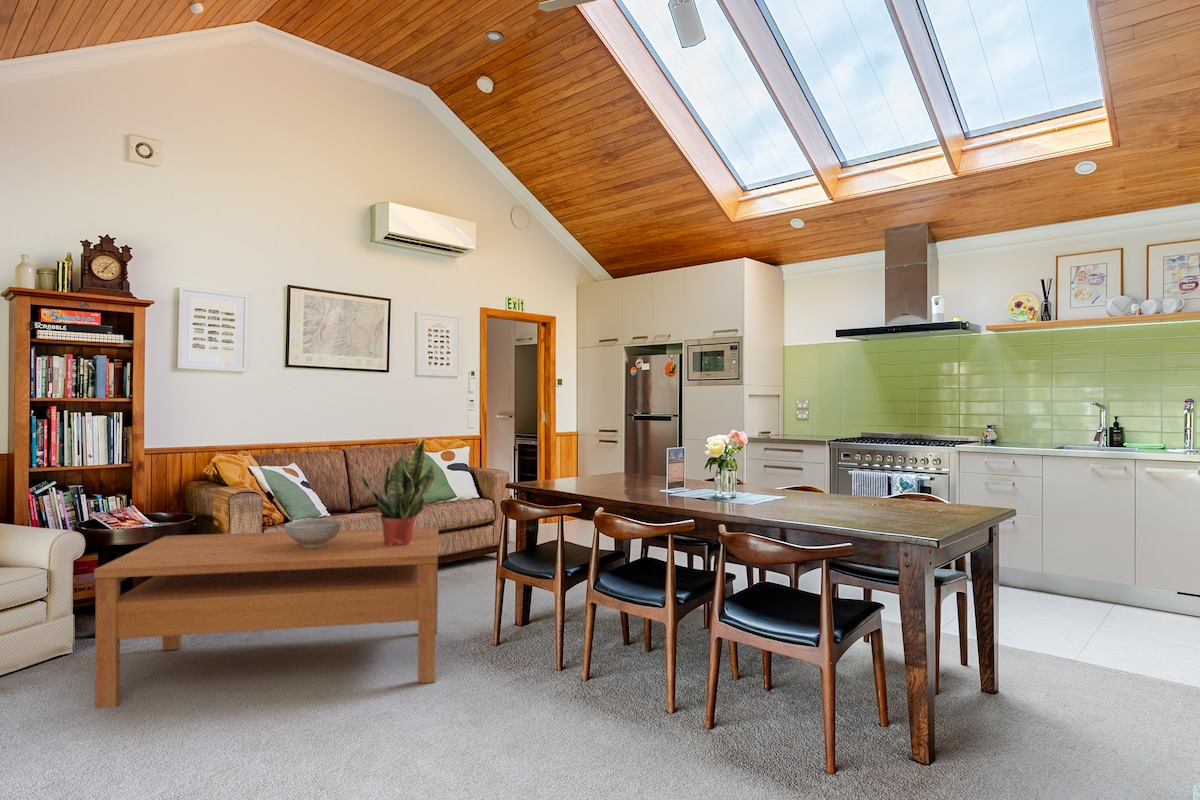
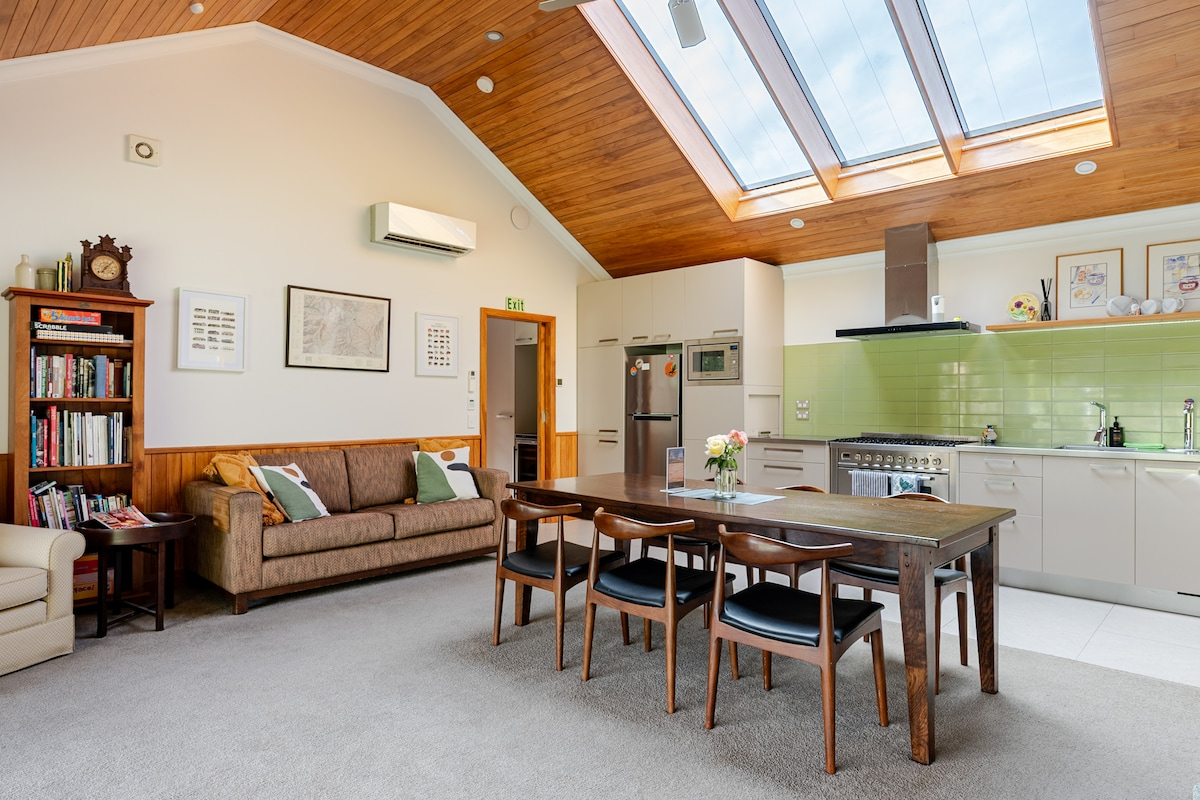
- coffee table [93,526,439,709]
- potted plant [361,437,436,547]
- decorative bowl [284,517,343,548]
